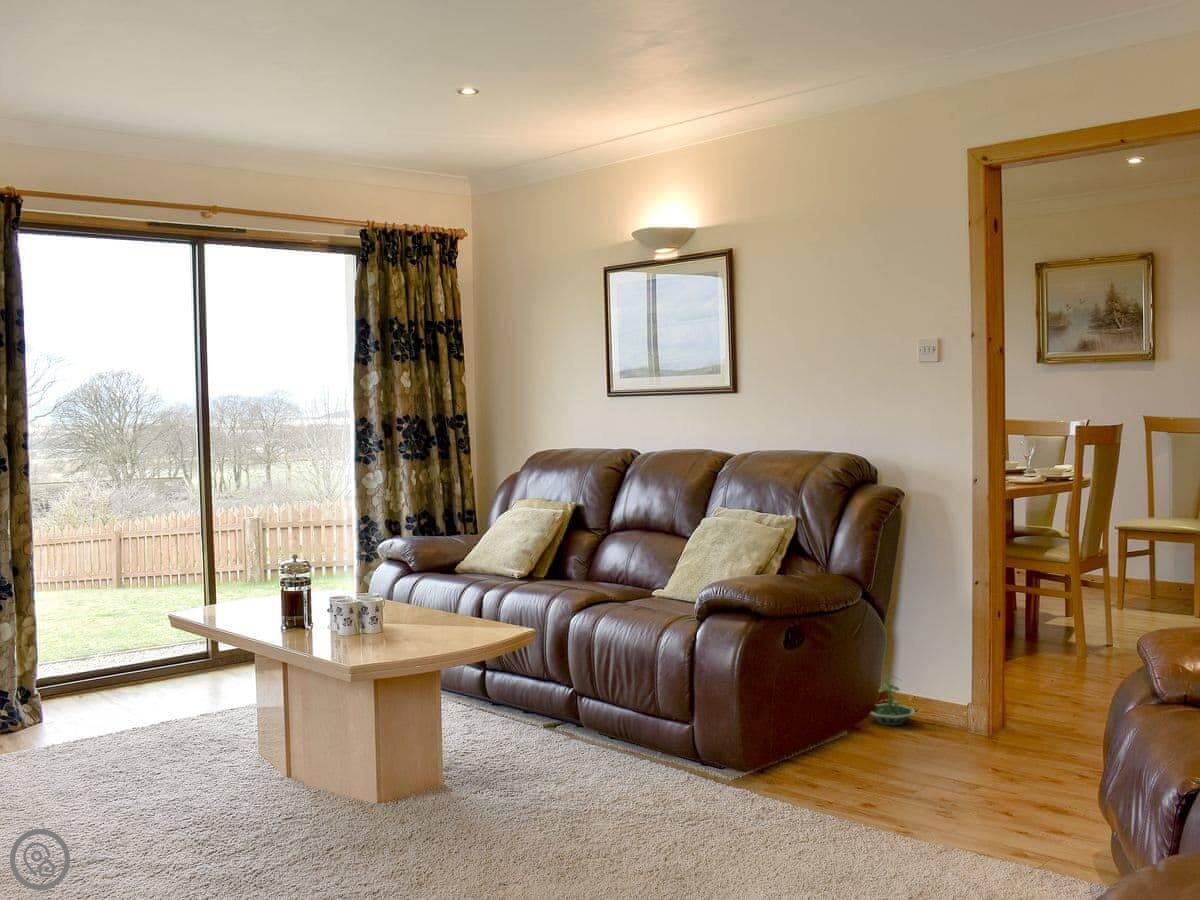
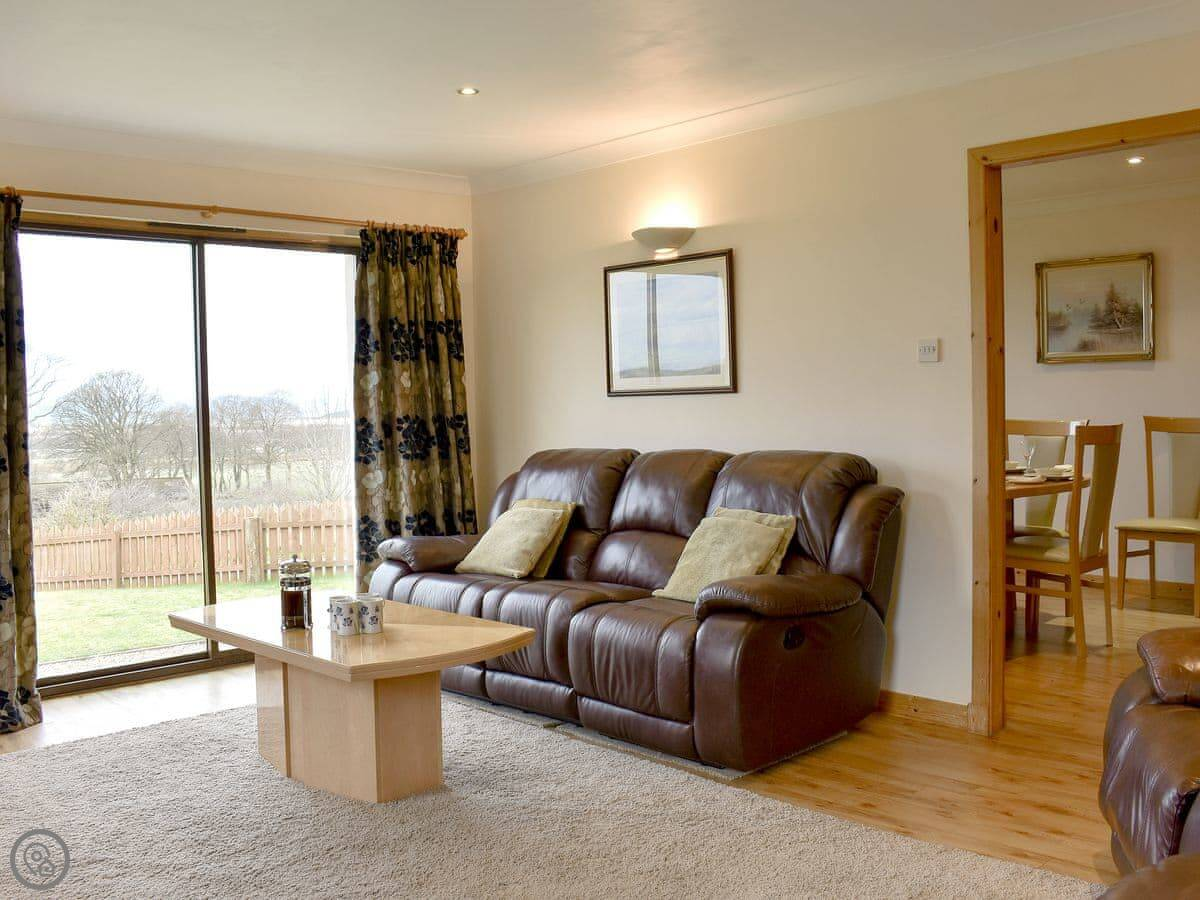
- terrarium [868,673,917,727]
